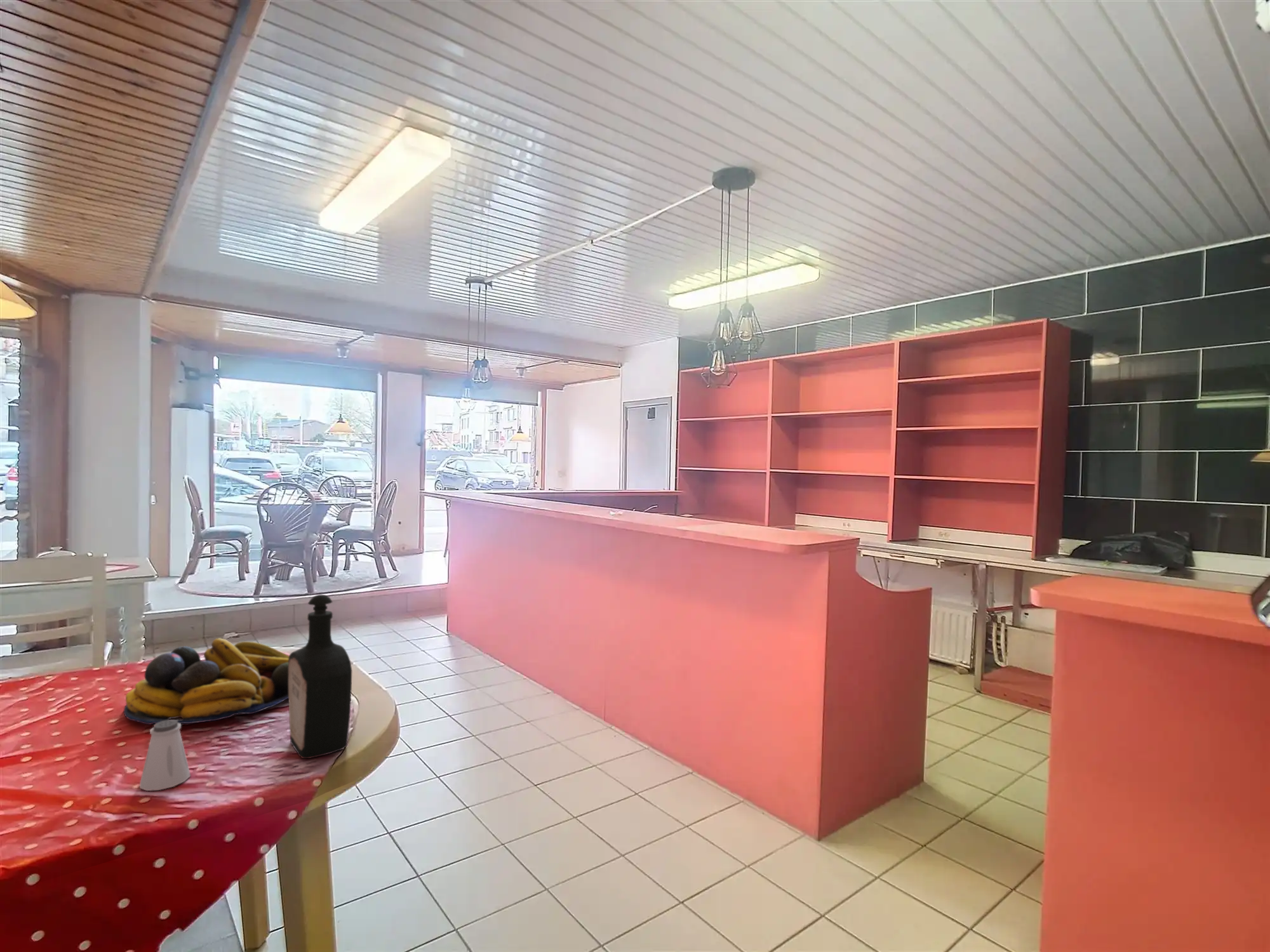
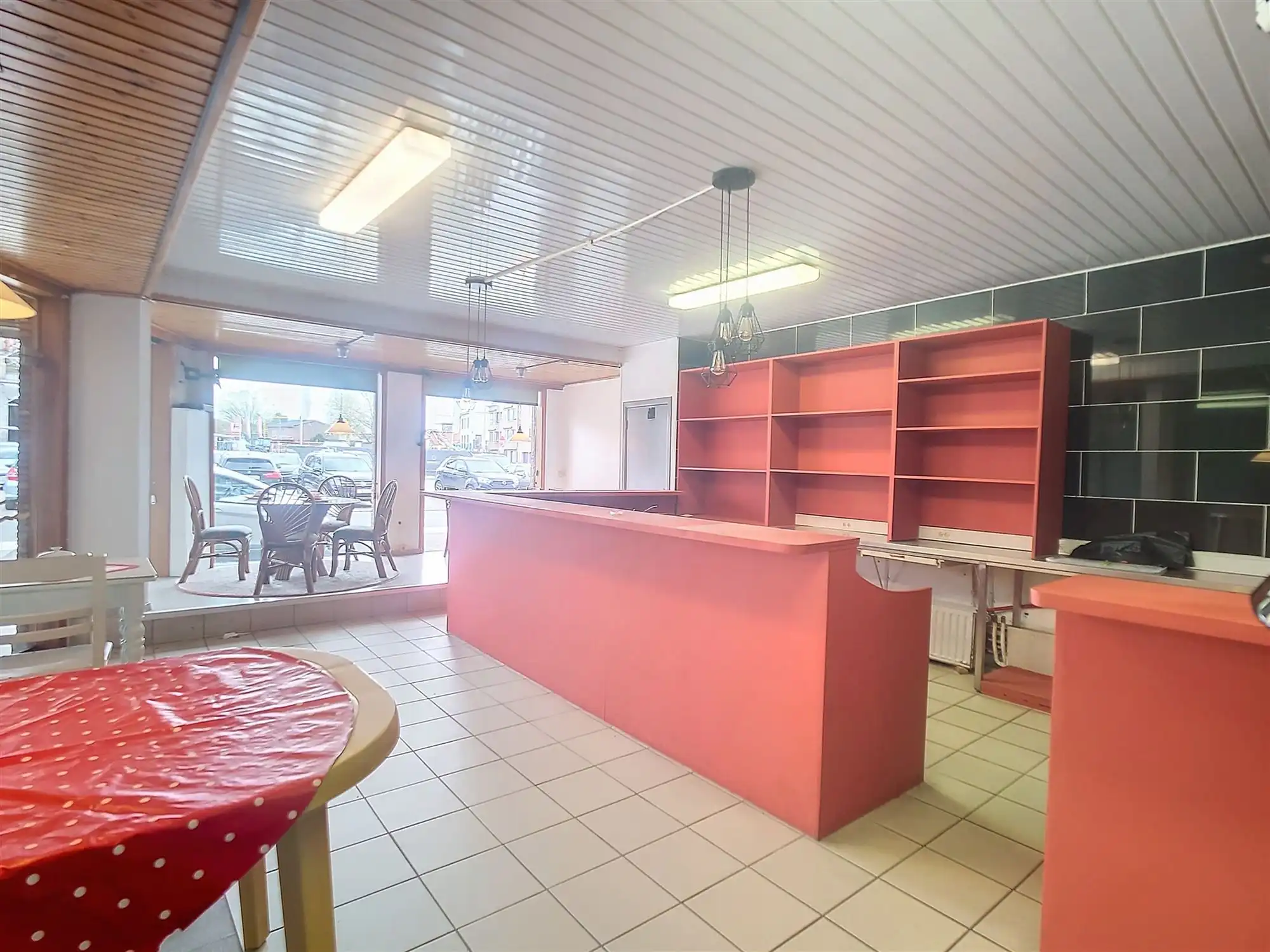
- bottle [288,594,352,759]
- saltshaker [139,719,191,791]
- fruit bowl [123,638,289,725]
